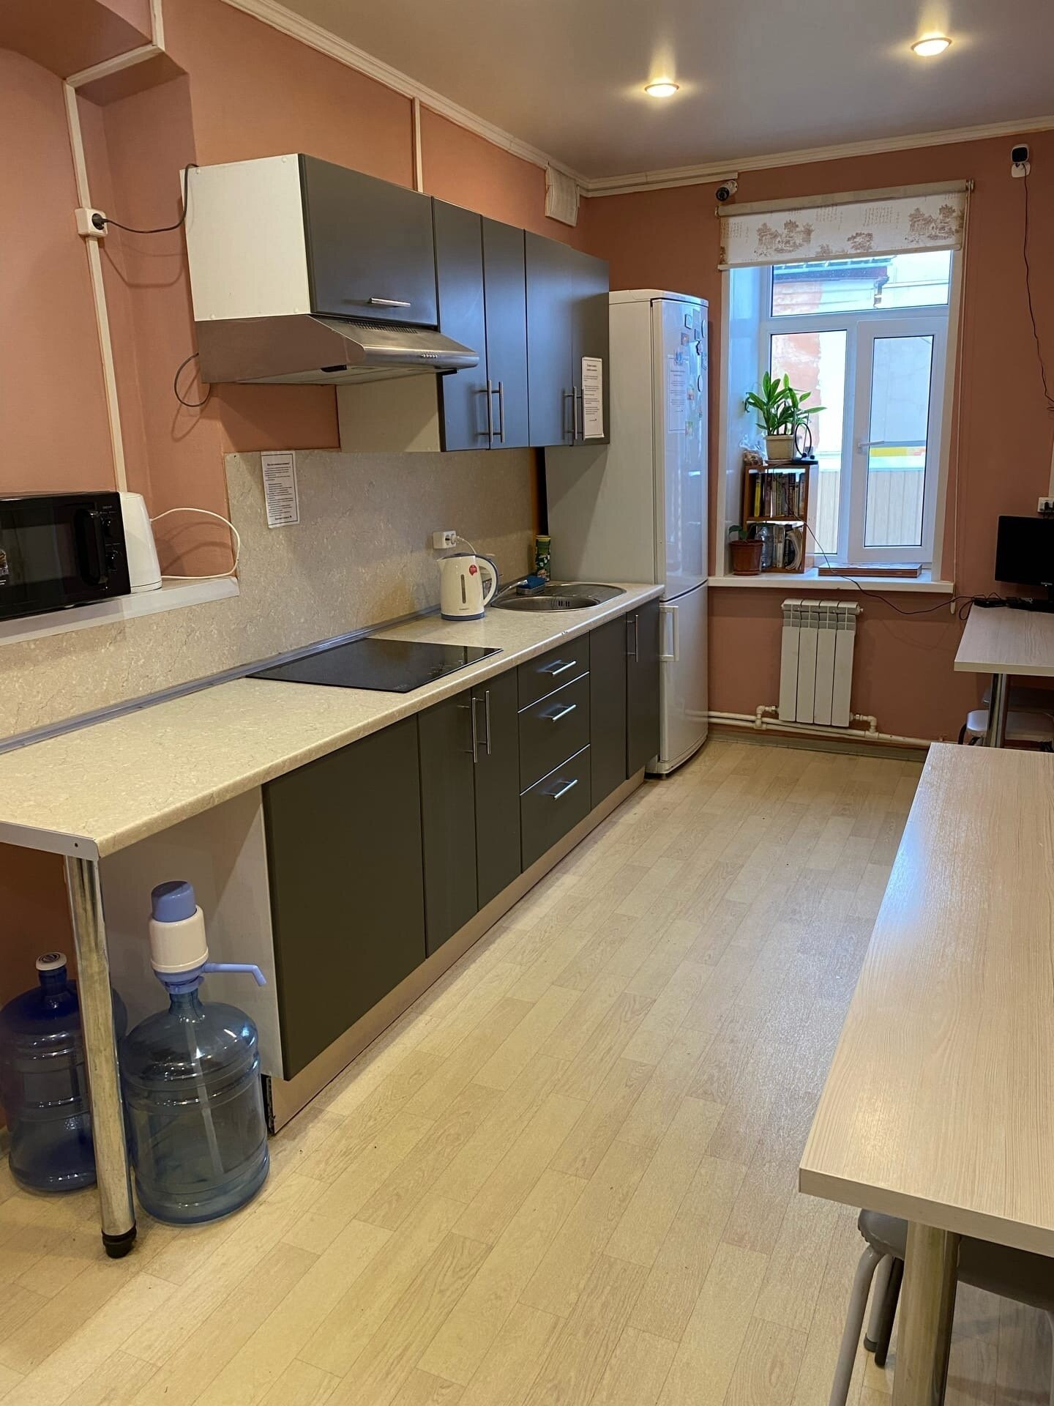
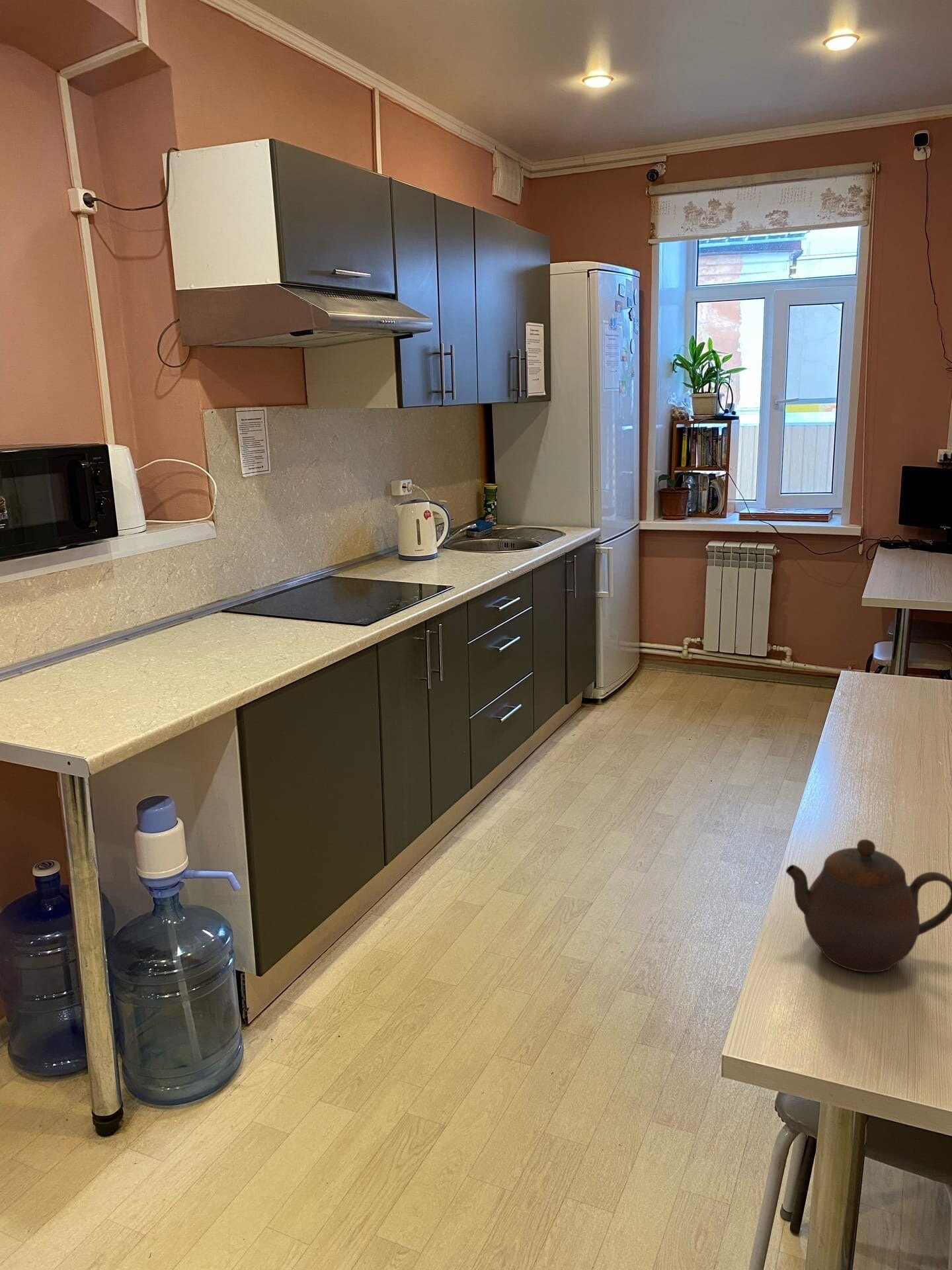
+ teapot [785,839,952,974]
